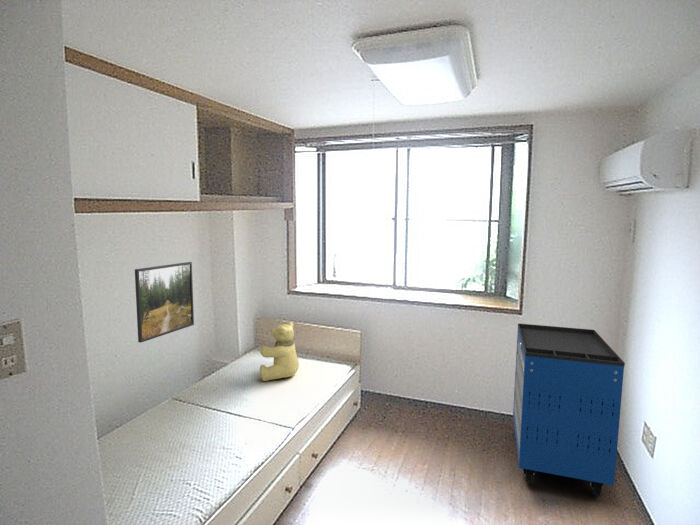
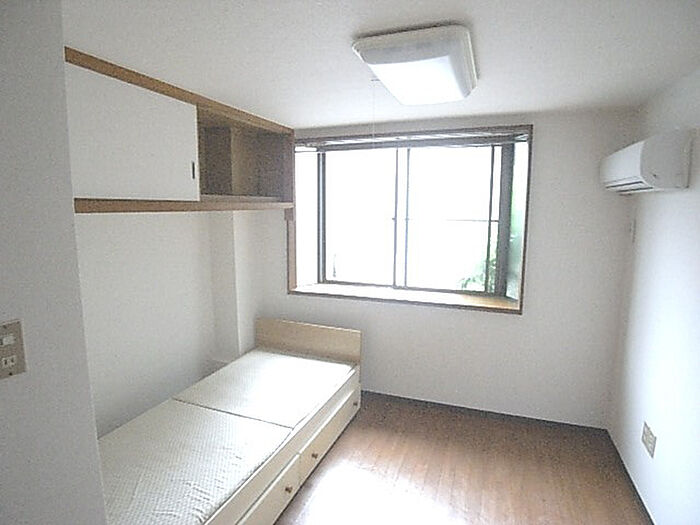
- teddy bear [259,321,300,382]
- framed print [134,261,195,344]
- storage cabinet [512,322,626,497]
